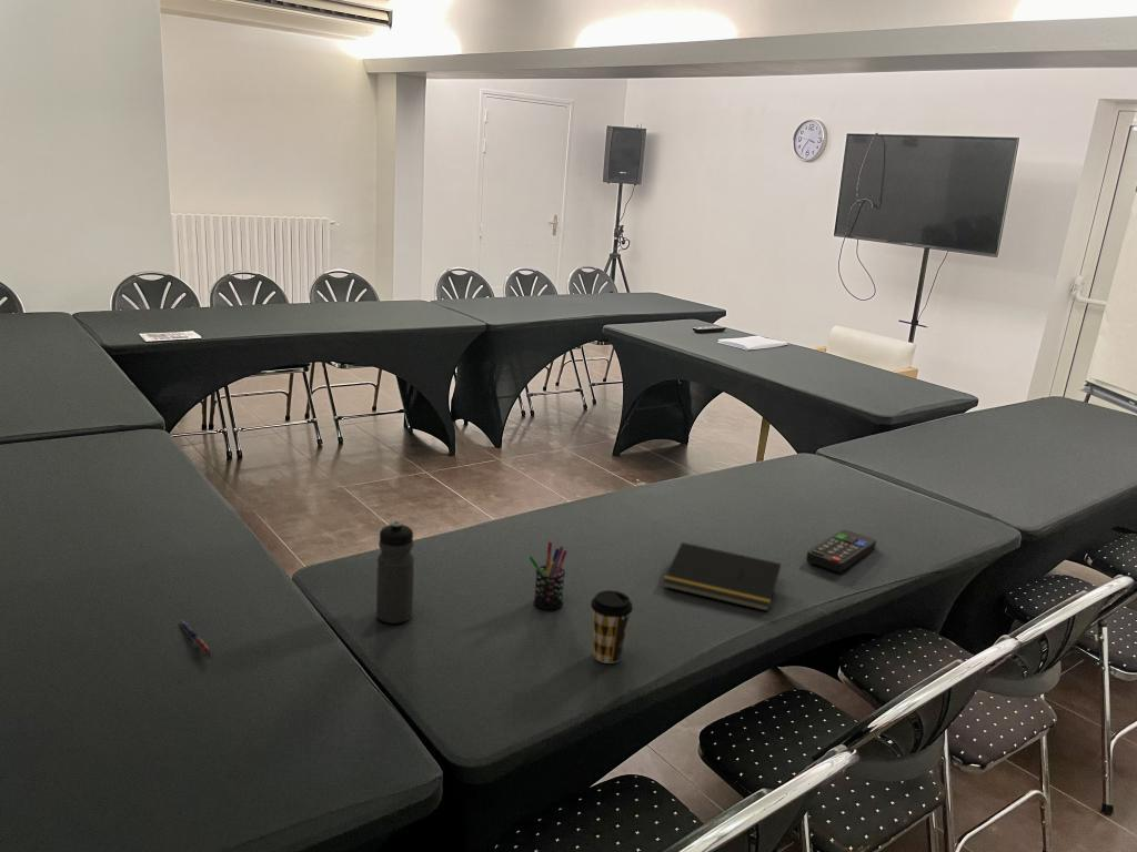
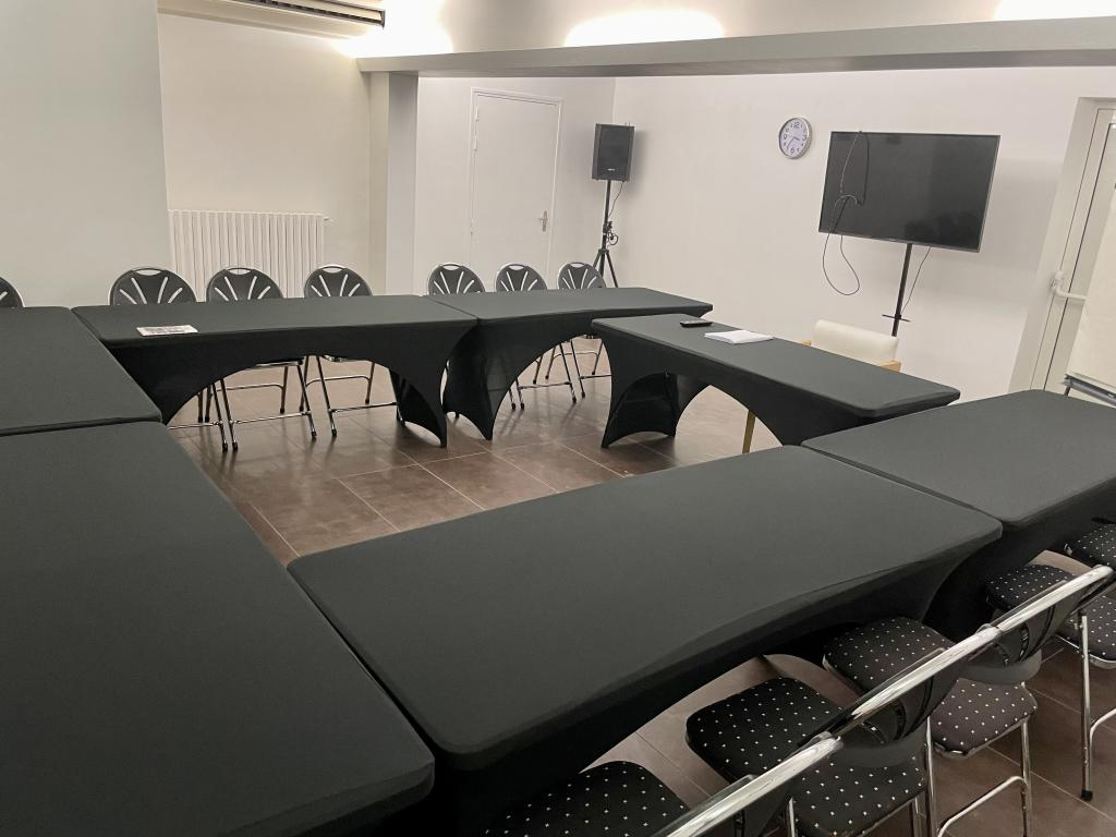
- water bottle [375,520,415,625]
- pen [178,620,213,655]
- notepad [661,541,782,612]
- coffee cup [590,589,634,665]
- remote control [805,529,877,574]
- pen holder [527,540,568,610]
